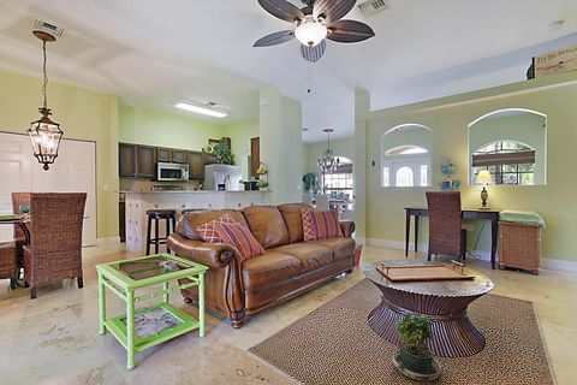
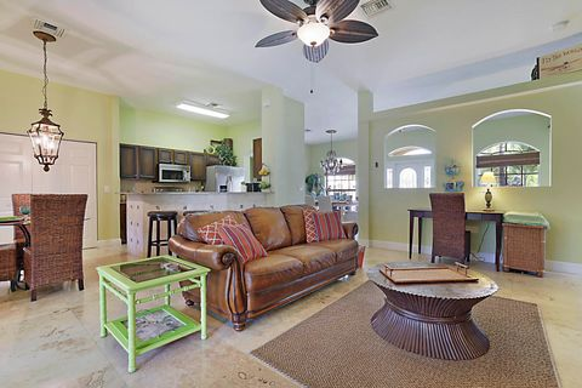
- potted plant [385,310,442,385]
